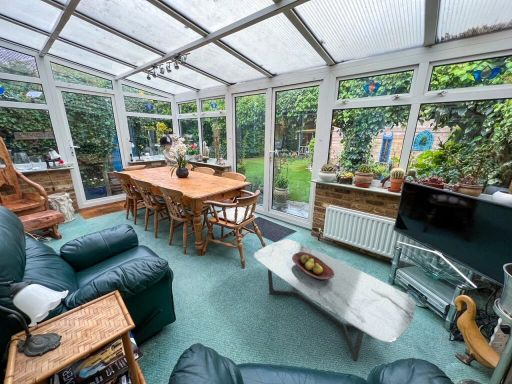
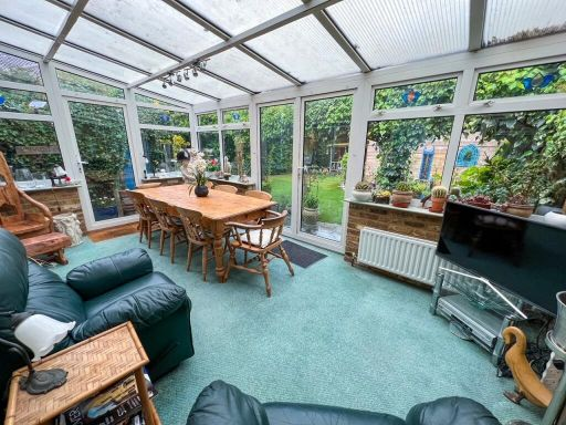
- coffee table [253,239,416,362]
- fruit bowl [292,252,334,281]
